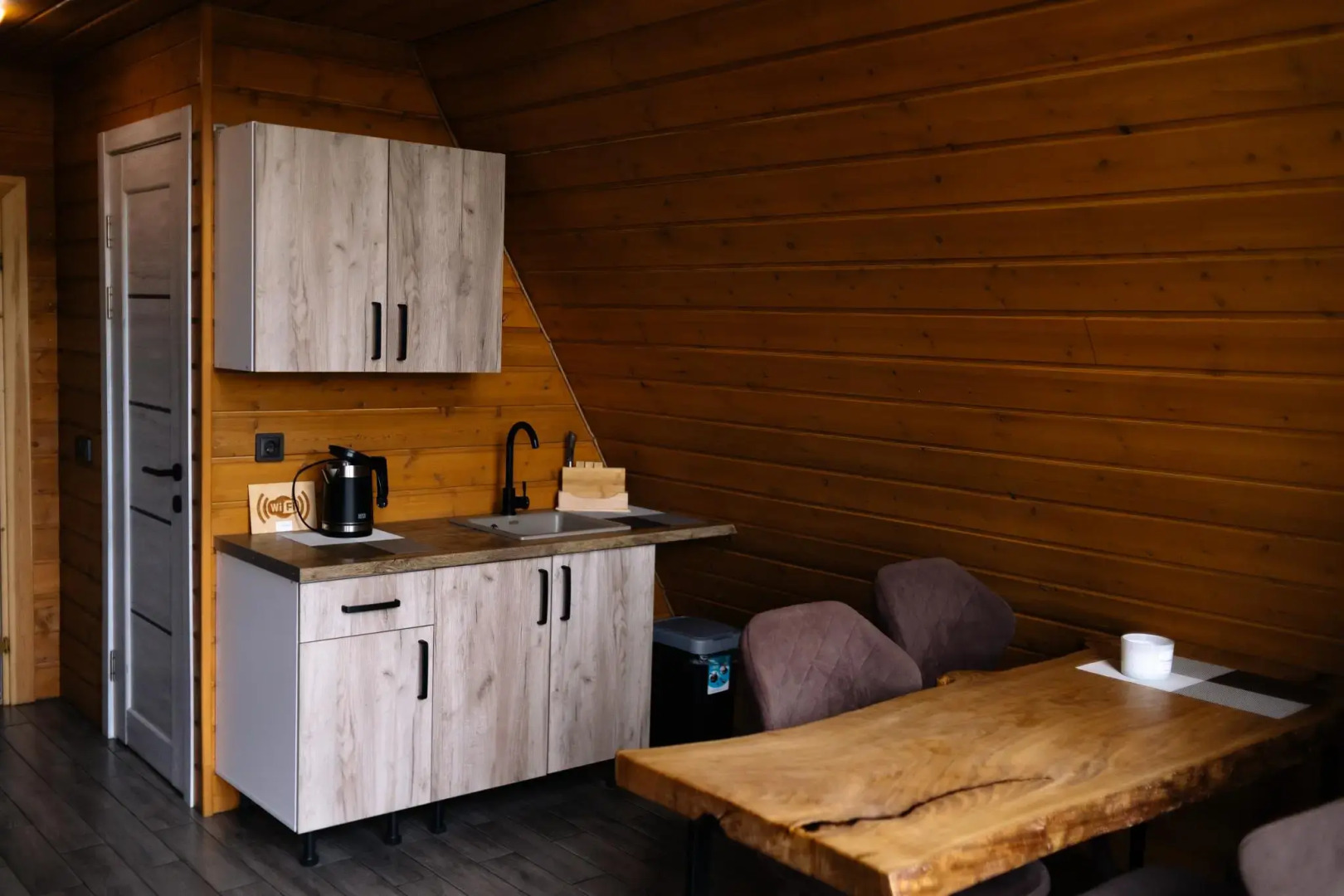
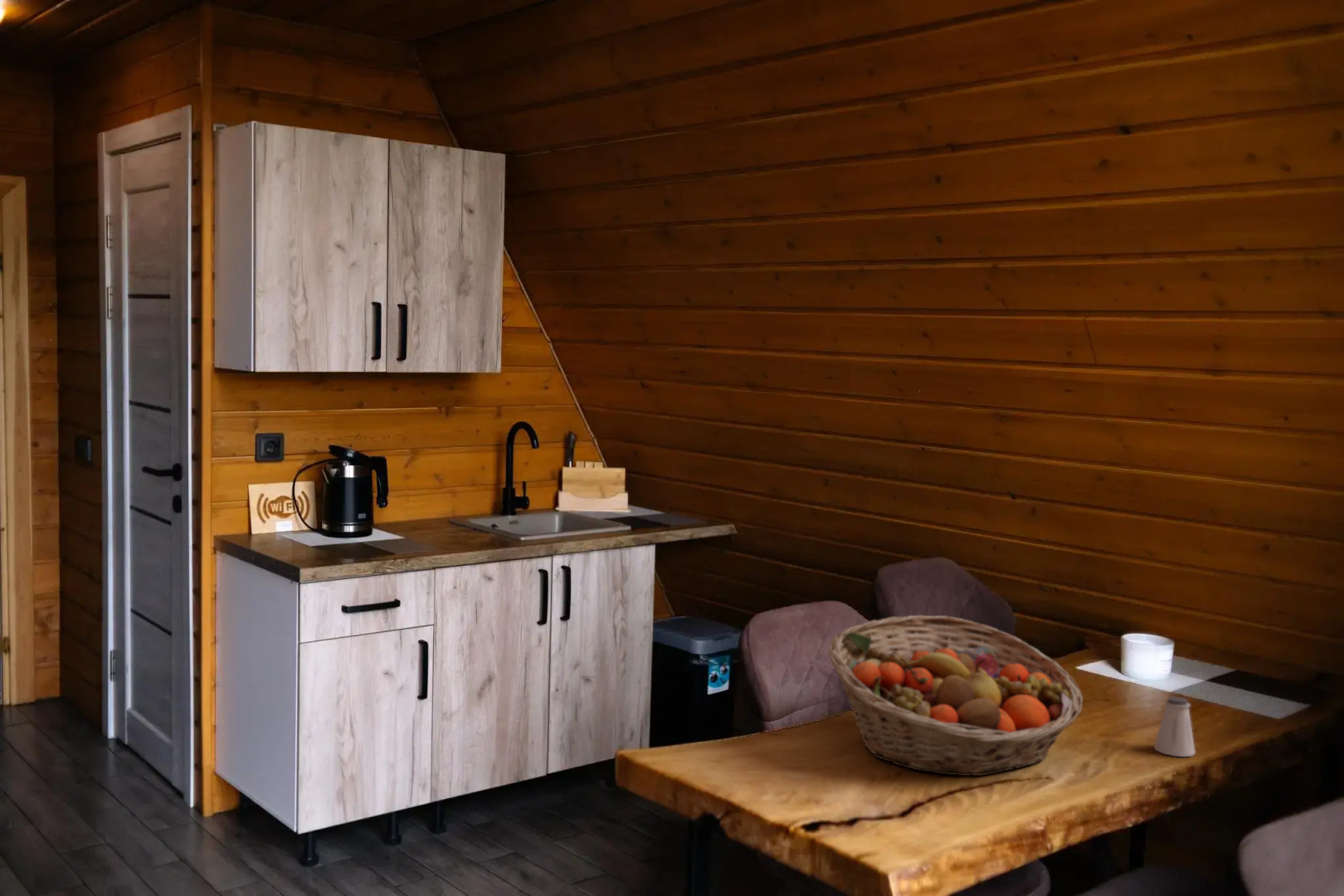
+ saltshaker [1153,696,1196,757]
+ fruit basket [827,615,1084,777]
